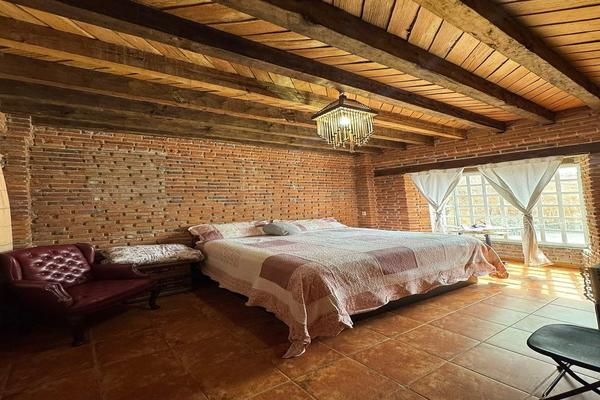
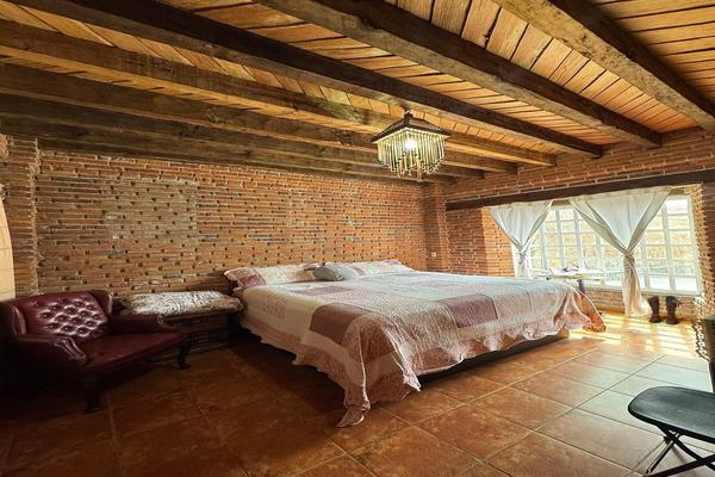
+ boots [646,295,684,326]
